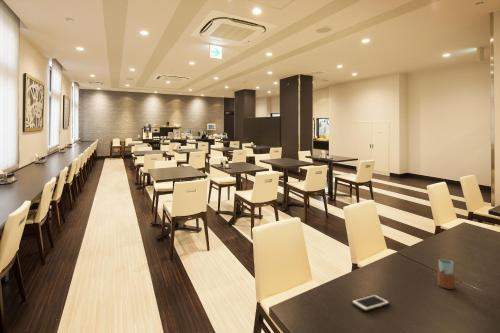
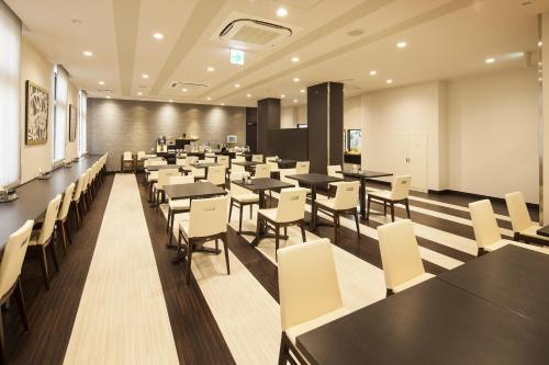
- drinking glass [436,258,463,290]
- cell phone [351,294,390,312]
